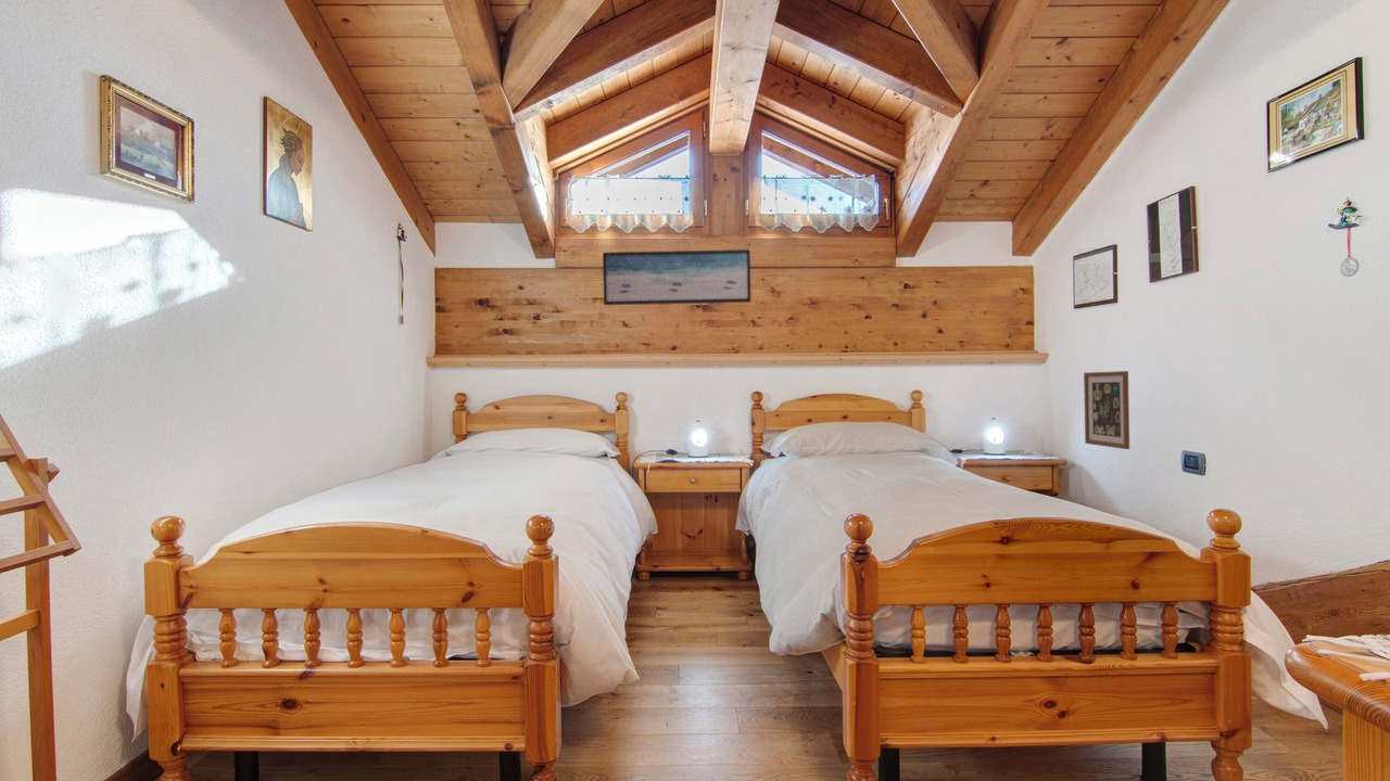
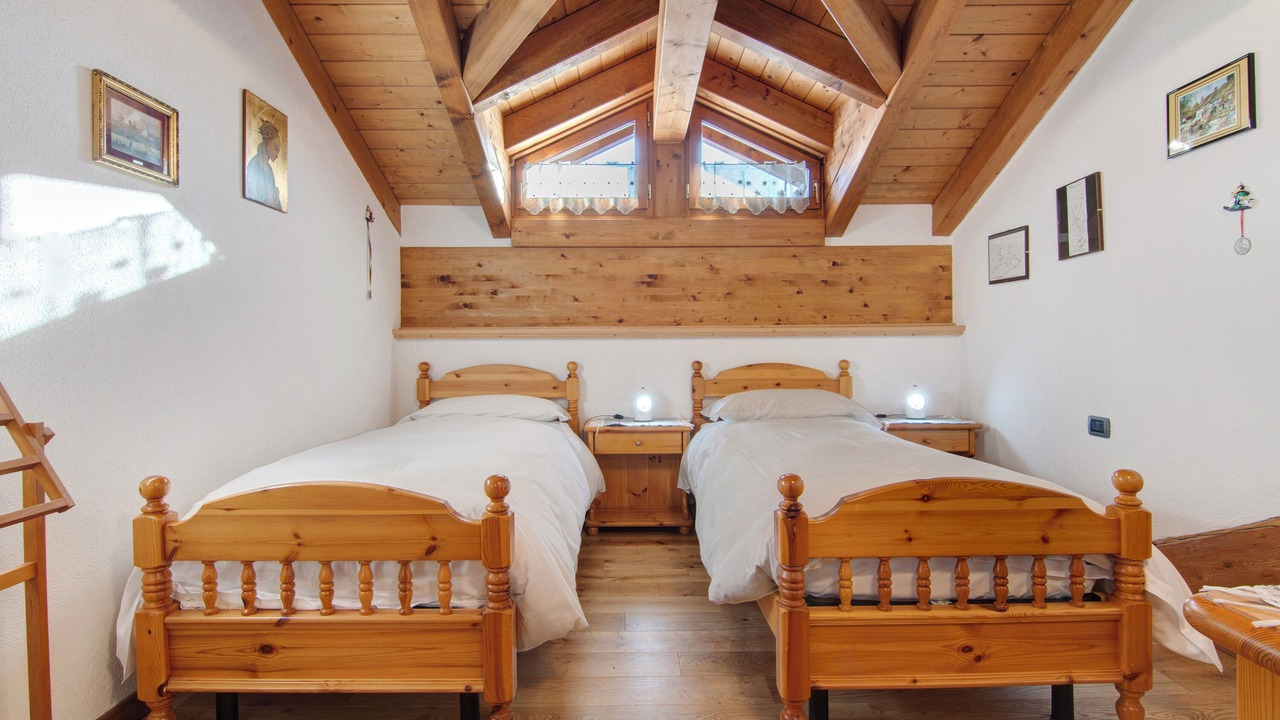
- wall art [1083,370,1130,450]
- wall art [602,248,753,306]
